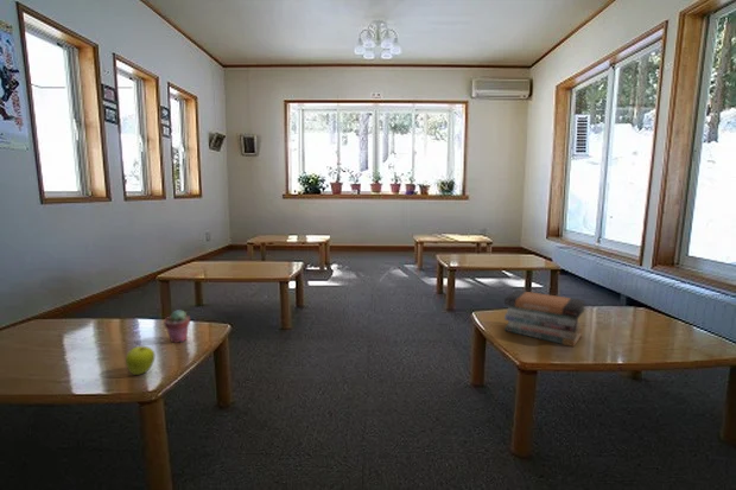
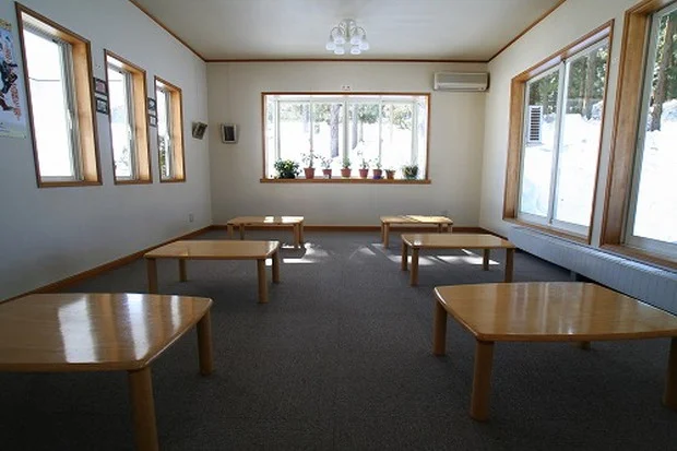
- book stack [503,289,586,348]
- potted succulent [163,308,191,344]
- fruit [125,345,156,376]
